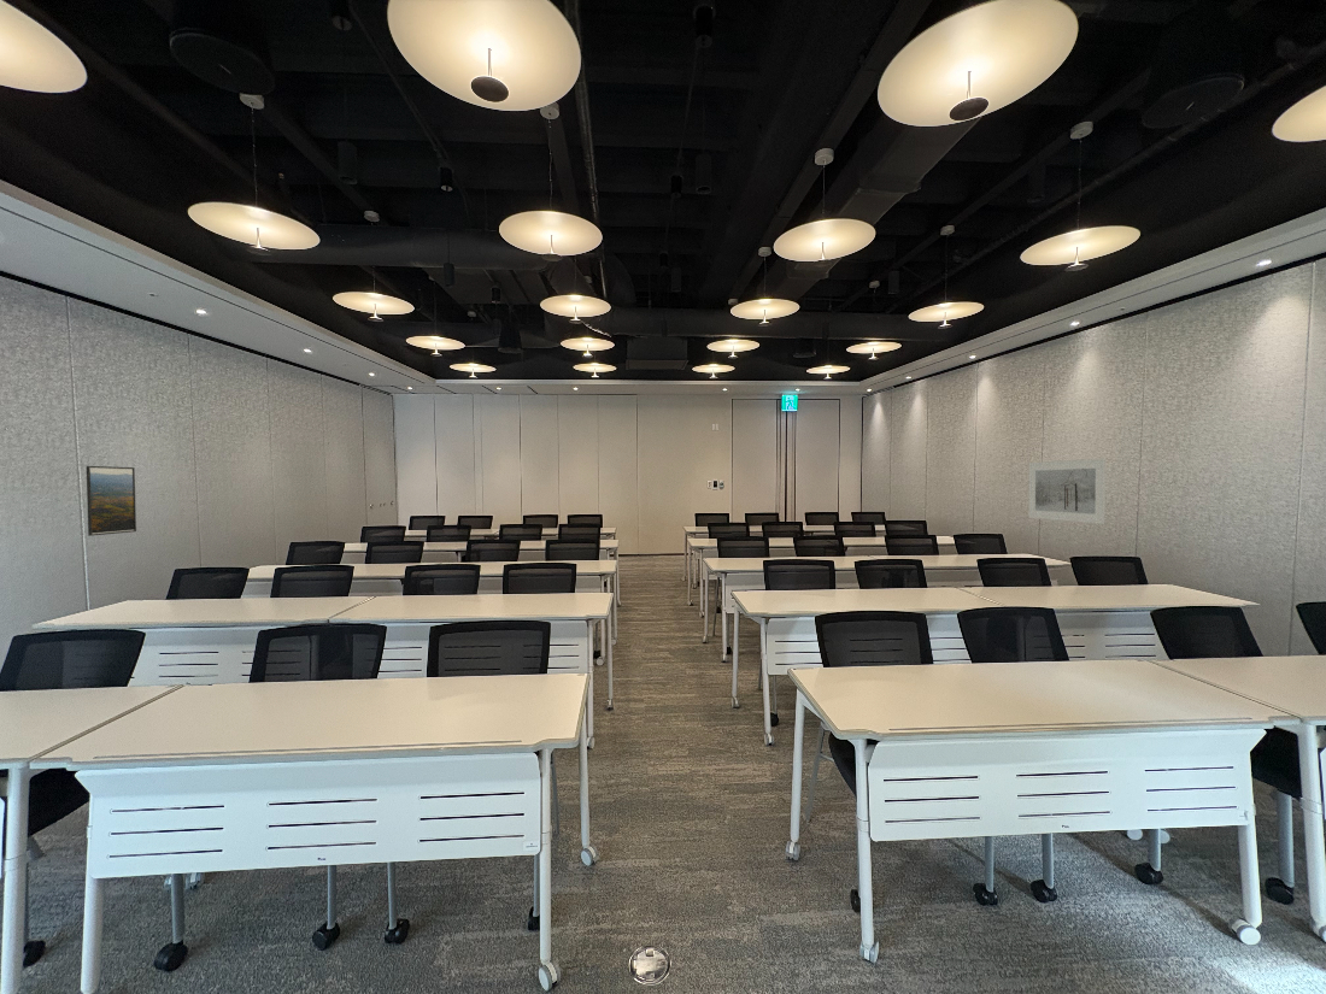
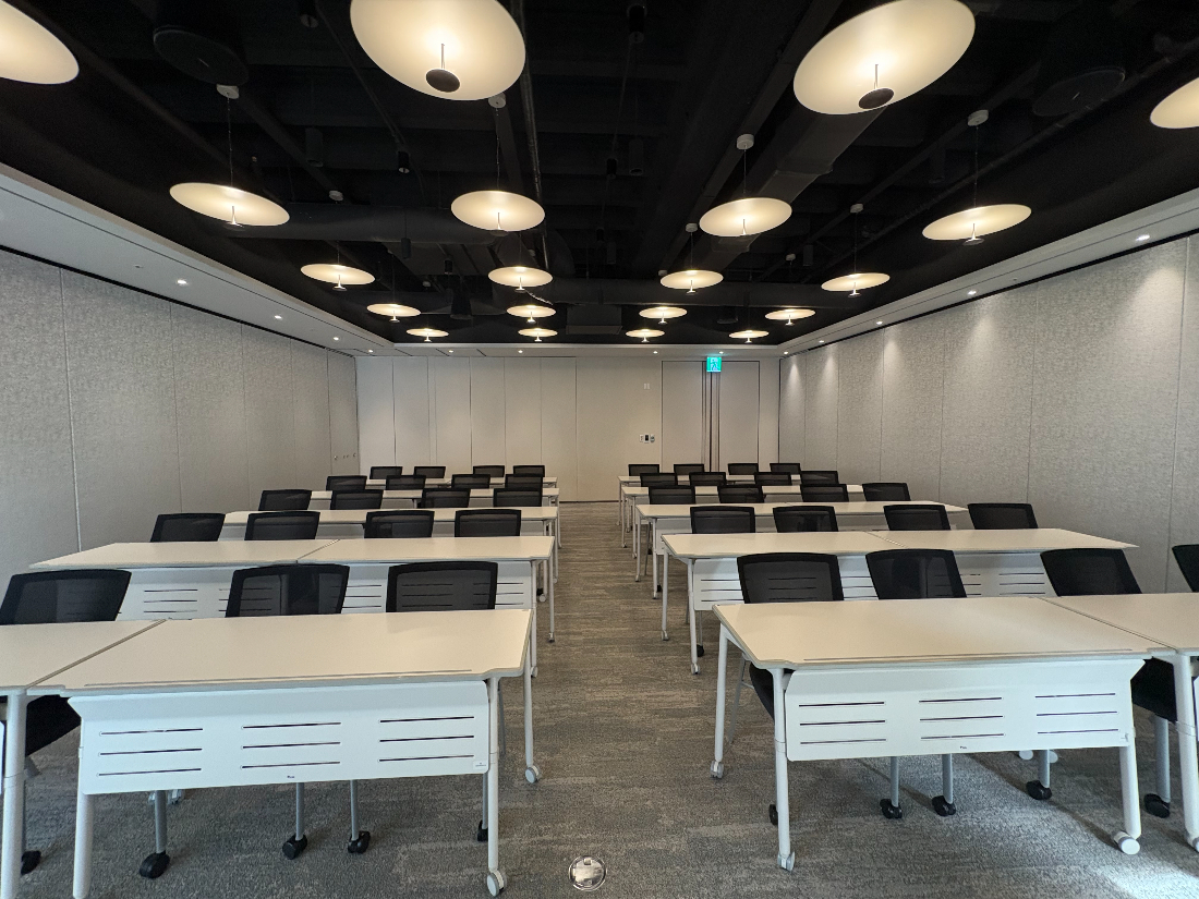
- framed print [86,465,137,537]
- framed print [1027,458,1107,525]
